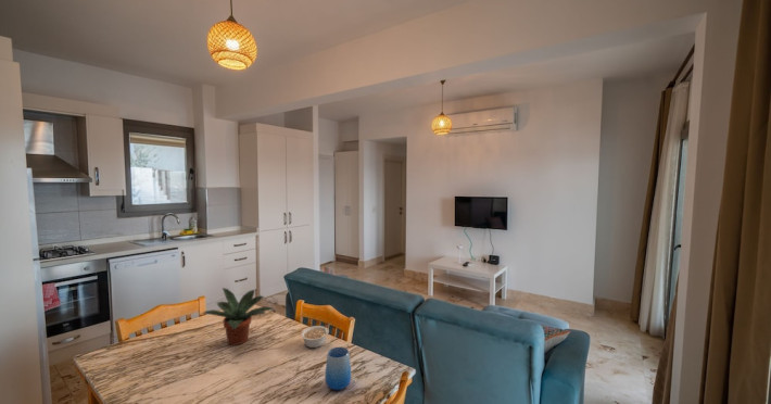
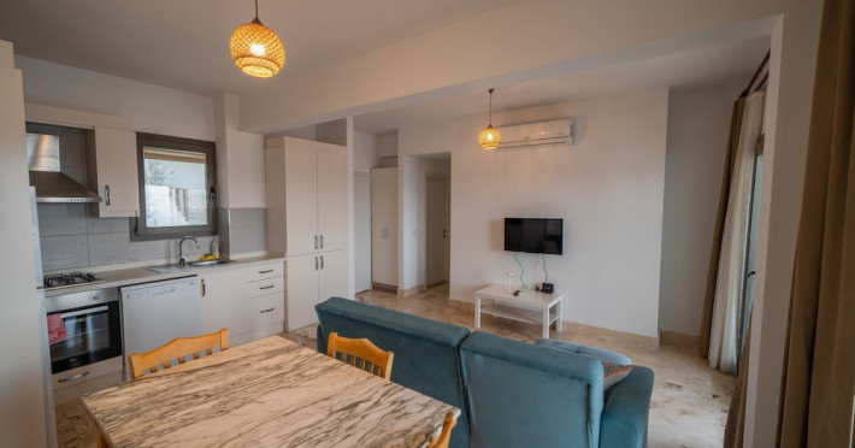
- potted plant [201,287,276,346]
- cup [325,346,352,391]
- legume [300,321,331,349]
